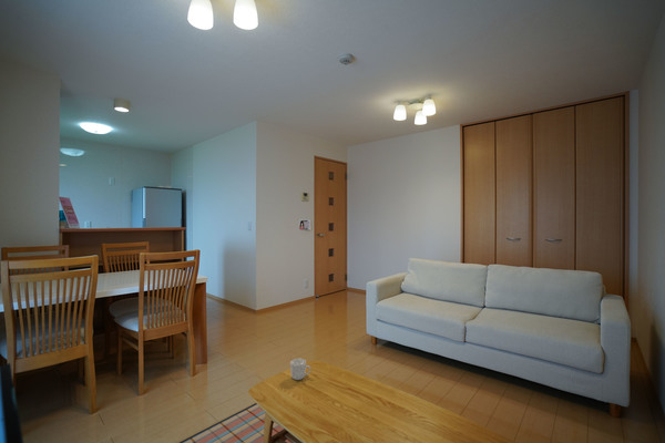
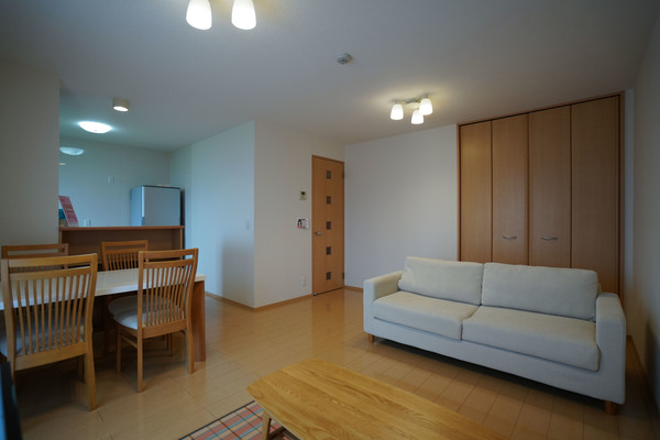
- mug [289,358,311,381]
